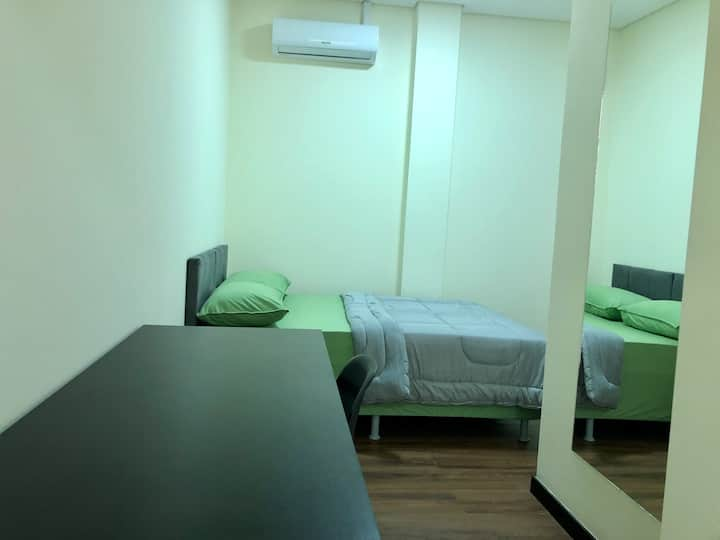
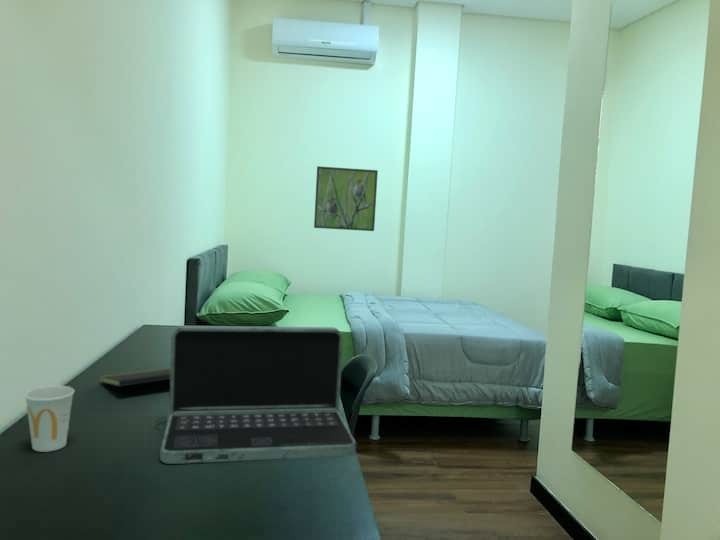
+ notepad [99,367,170,388]
+ cup [23,384,75,453]
+ laptop [155,325,357,465]
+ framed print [313,165,379,232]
